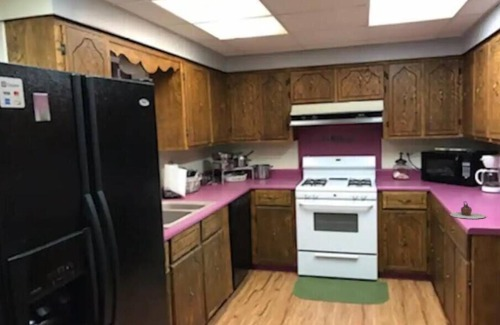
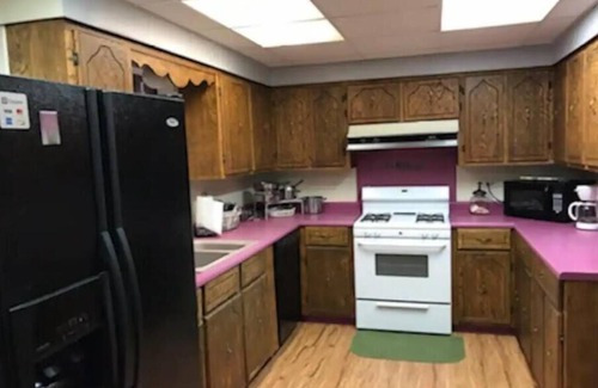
- teapot [449,200,486,220]
